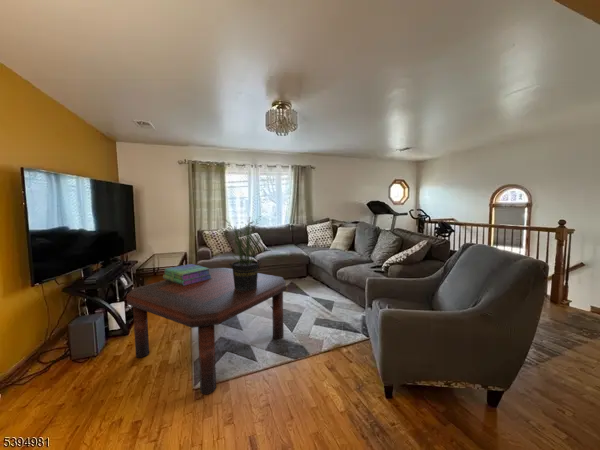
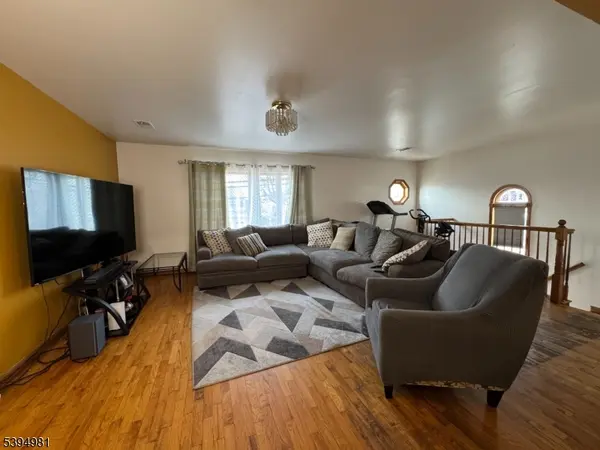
- stack of books [162,263,212,285]
- potted plant [225,216,270,291]
- coffee table [126,267,287,395]
